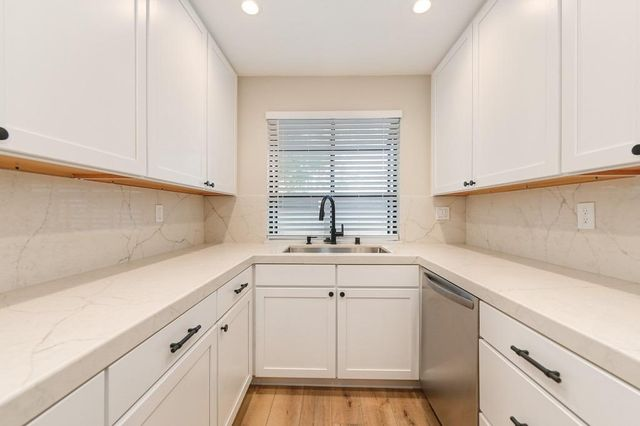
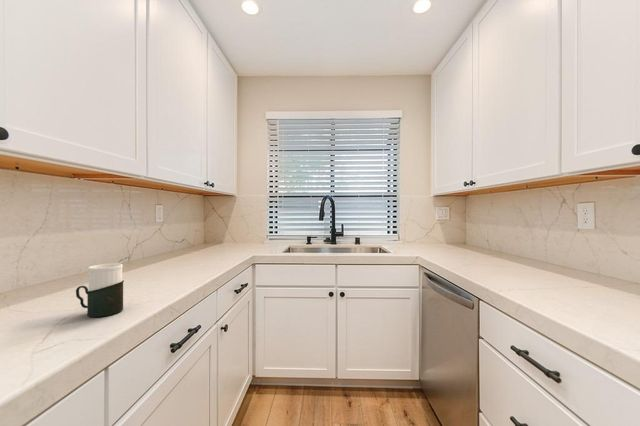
+ cup [75,262,125,318]
